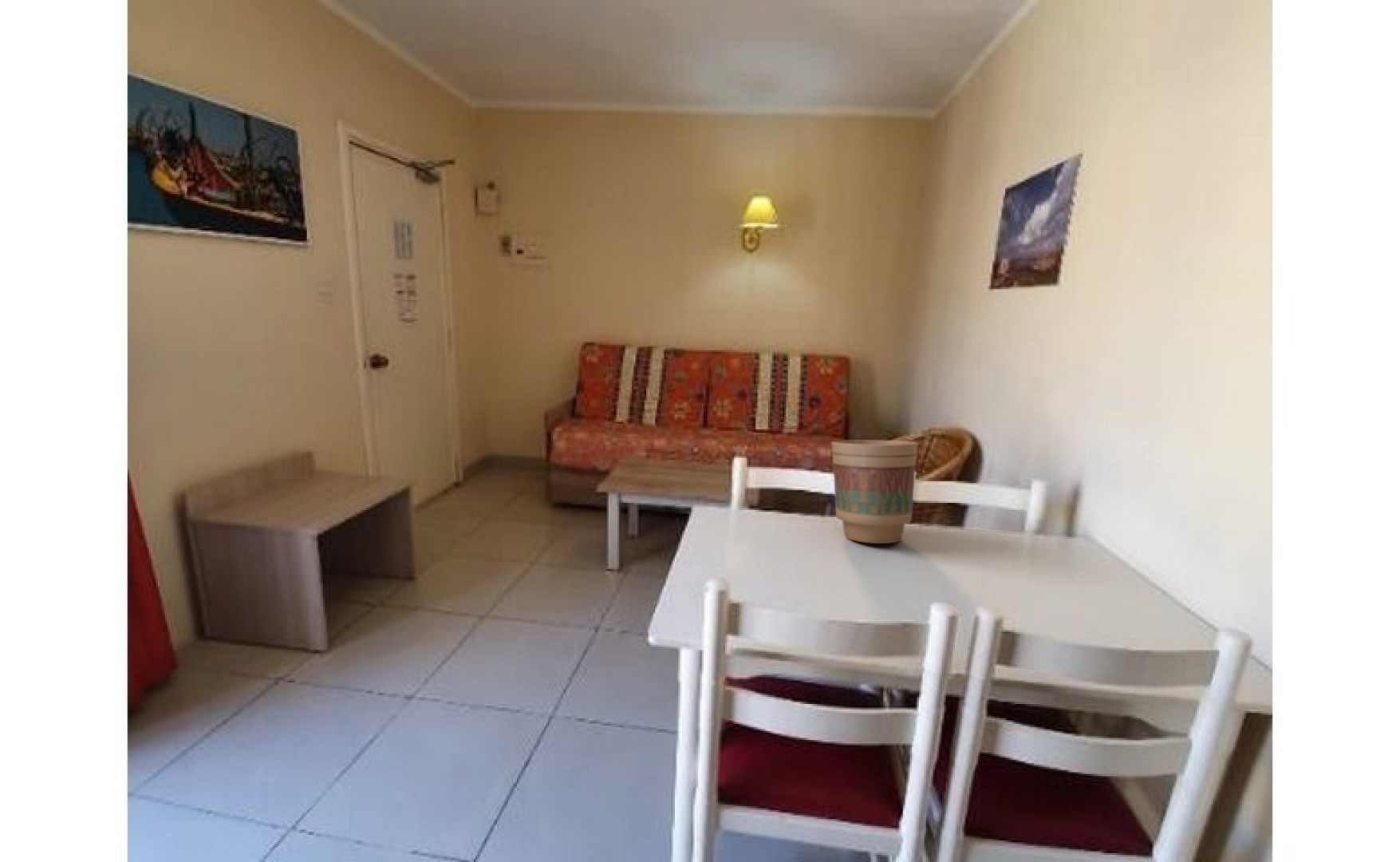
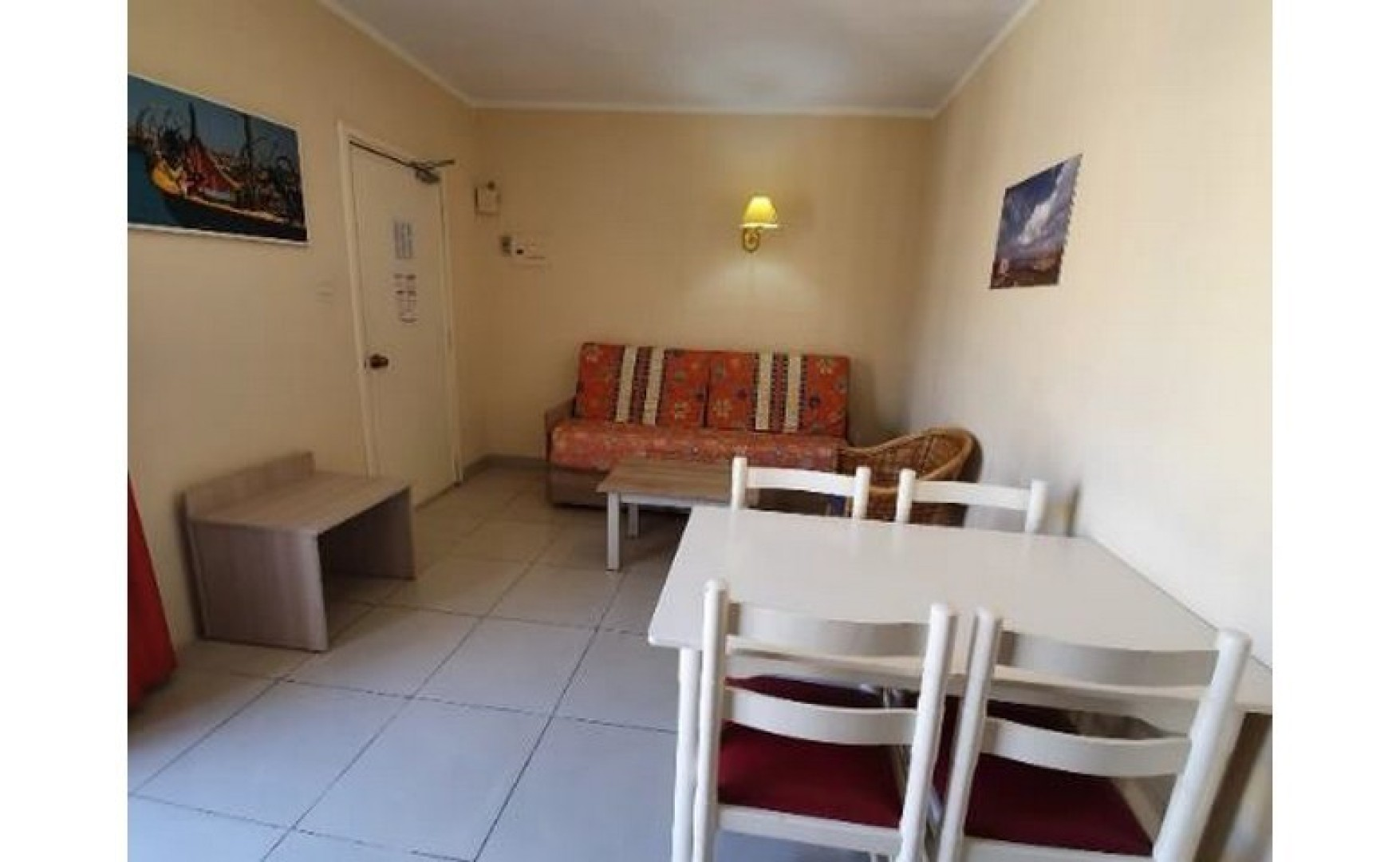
- flower pot [830,440,919,544]
